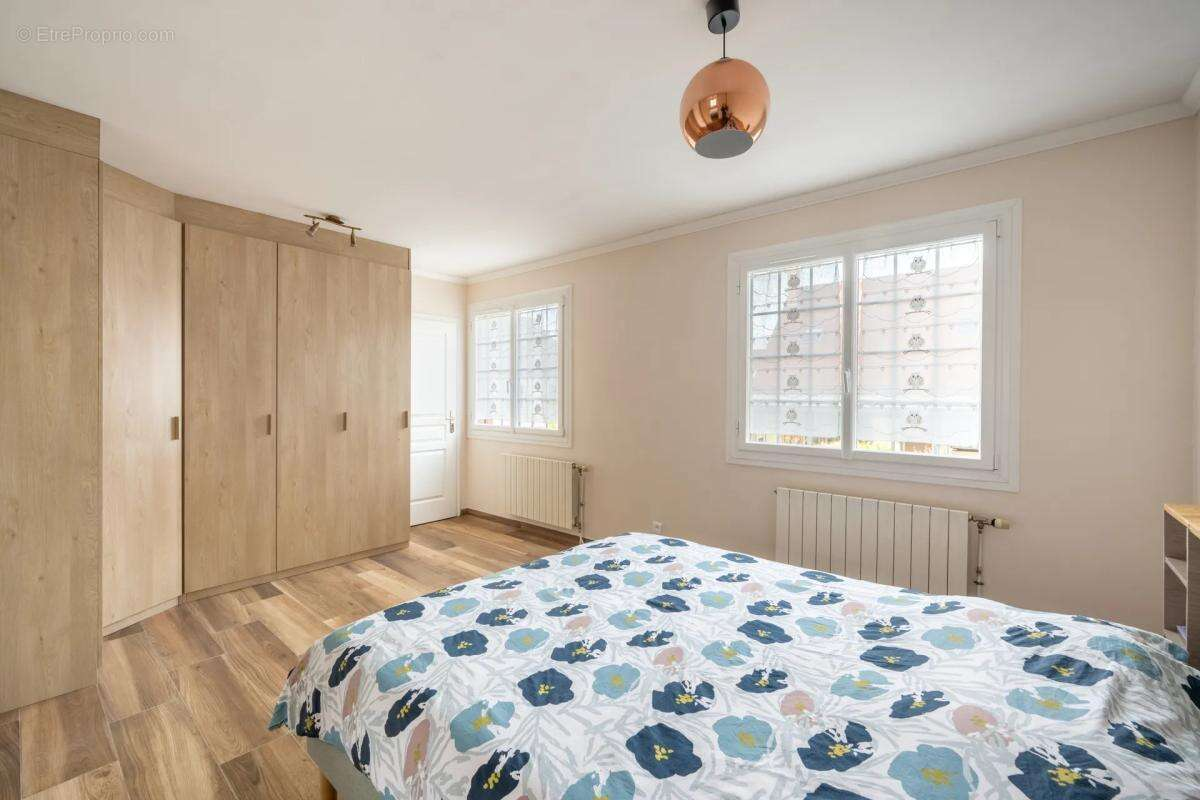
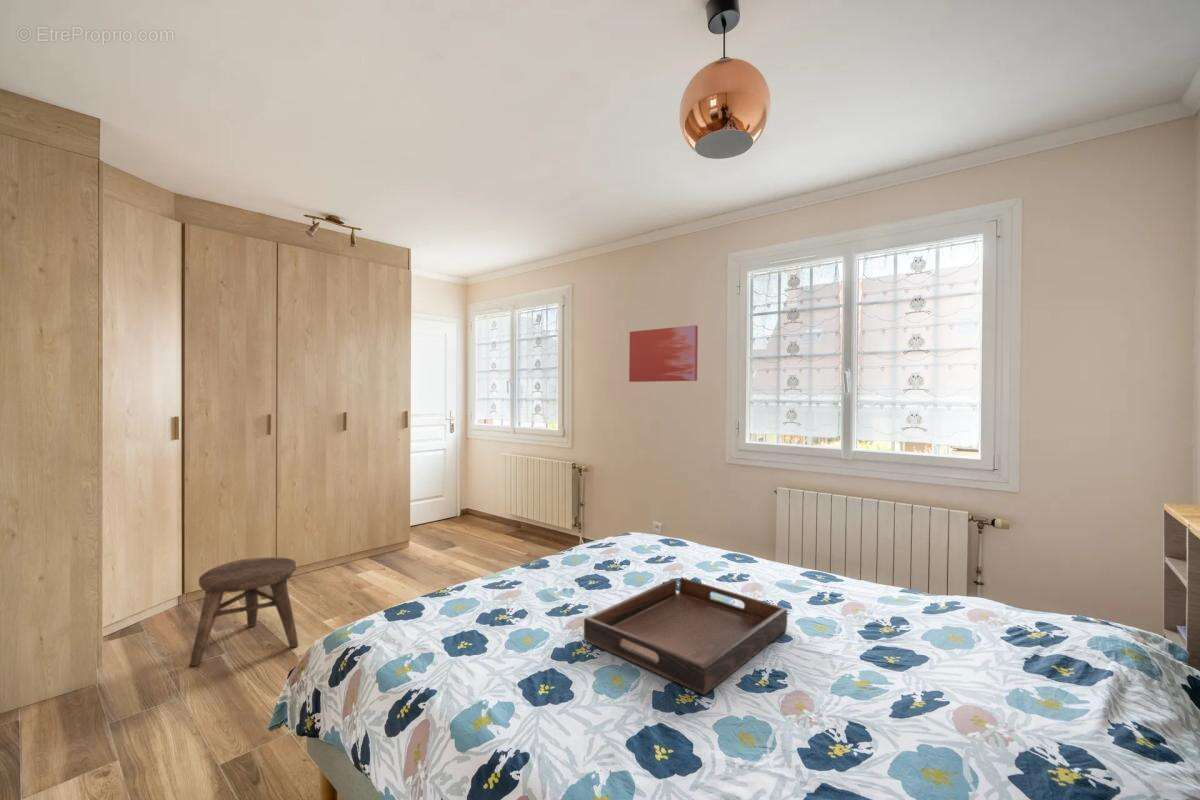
+ stool [188,556,299,667]
+ serving tray [583,577,788,696]
+ wall art [628,325,699,383]
